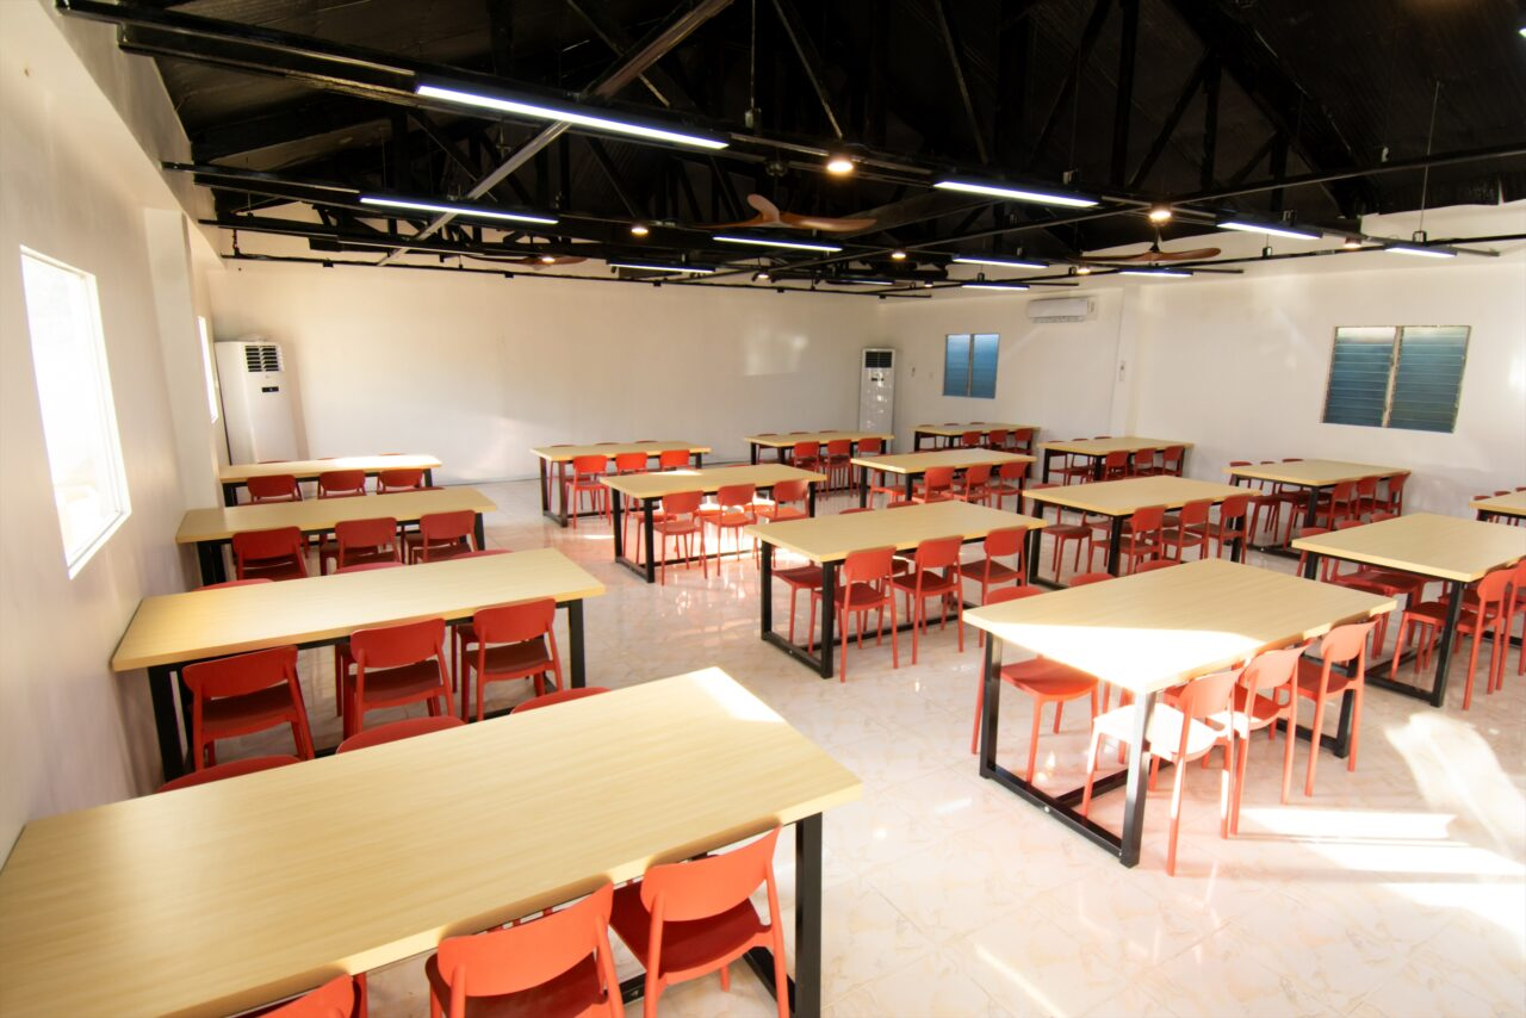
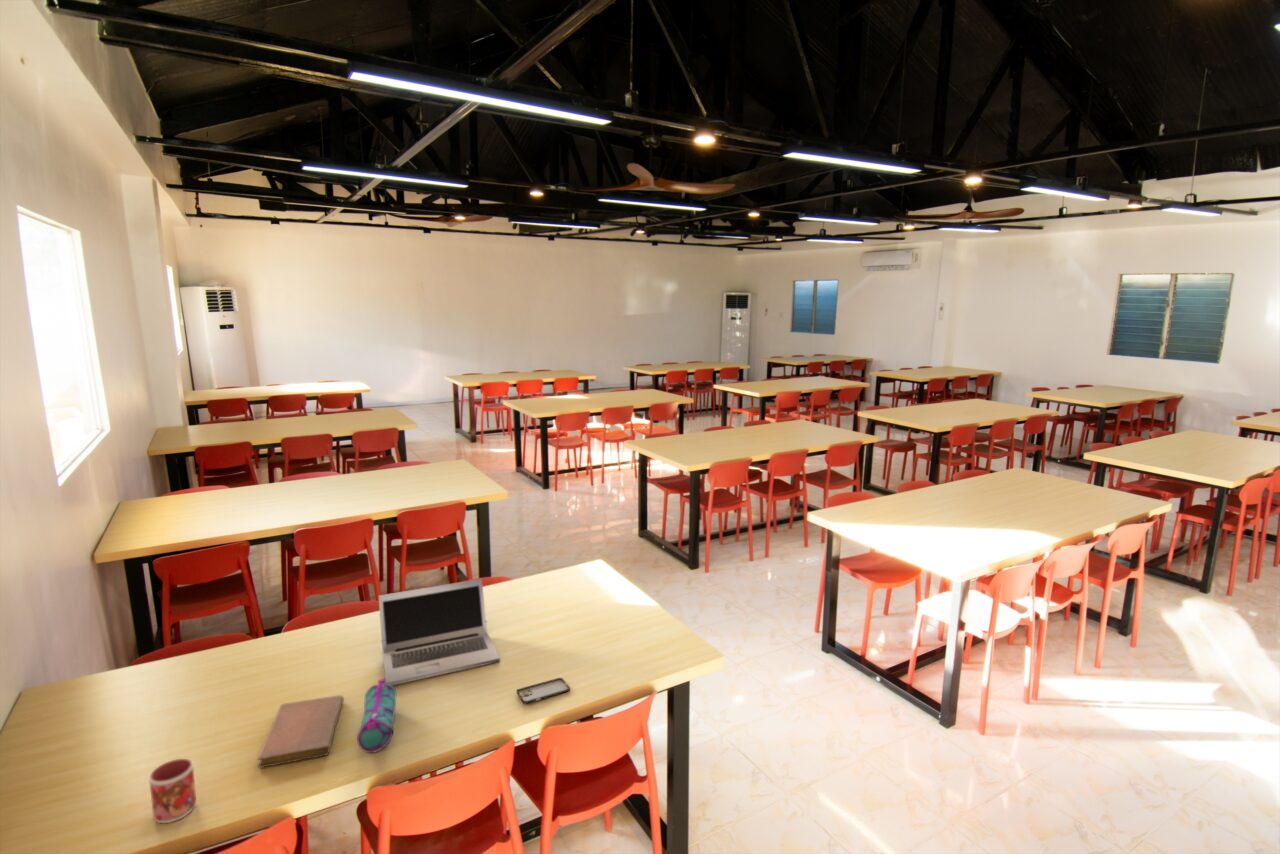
+ laptop [377,578,501,686]
+ pencil case [356,678,397,754]
+ mug [148,758,197,824]
+ notebook [256,694,345,769]
+ smartphone [516,677,571,705]
